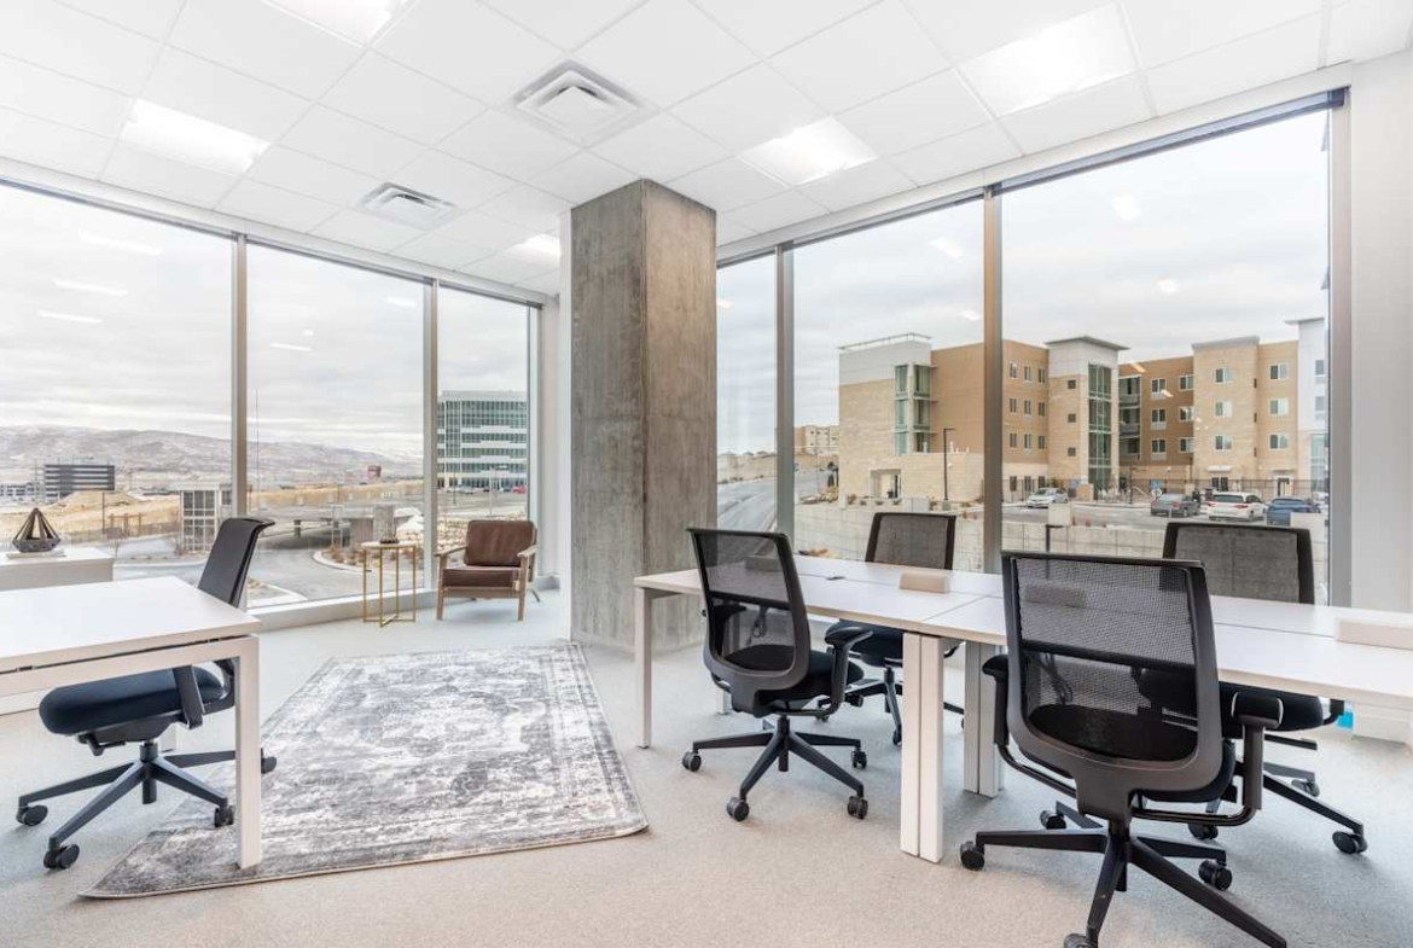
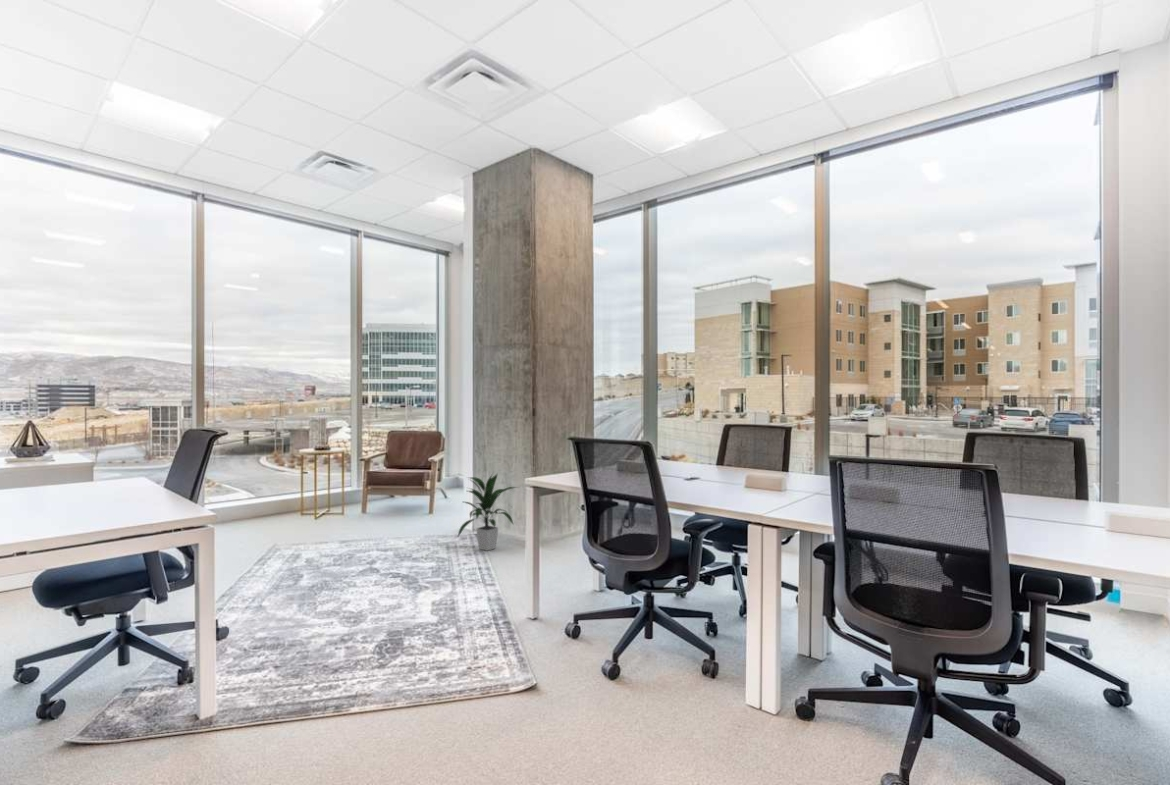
+ indoor plant [456,472,519,552]
